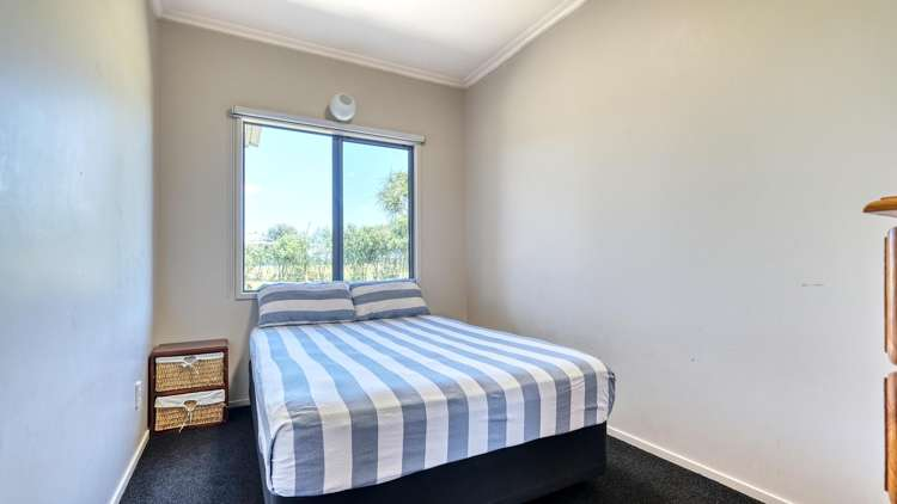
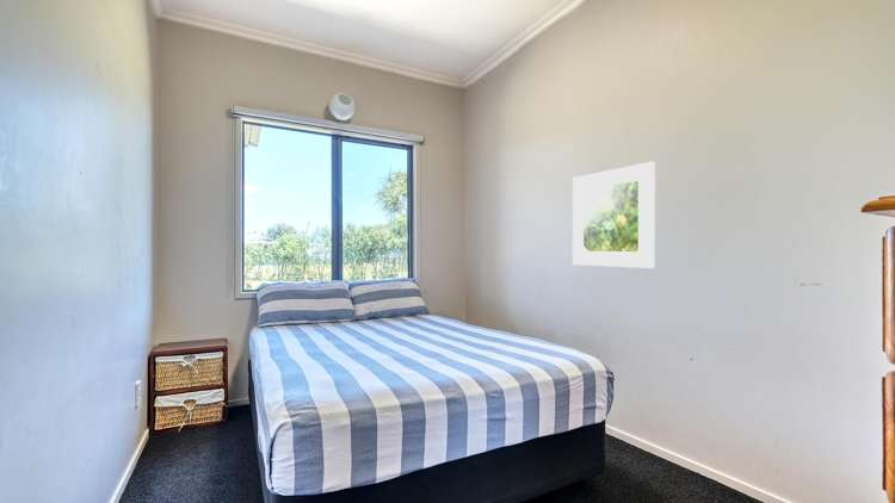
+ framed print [572,160,656,269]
